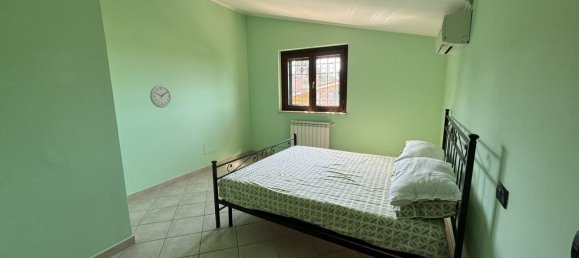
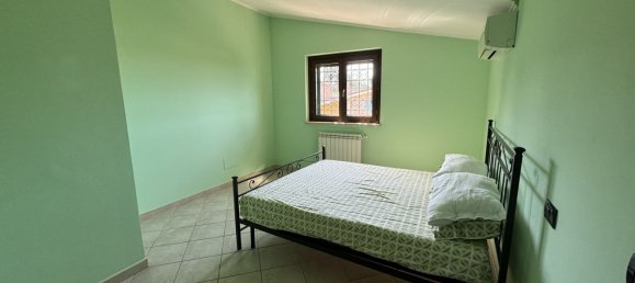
- wall clock [149,84,172,109]
